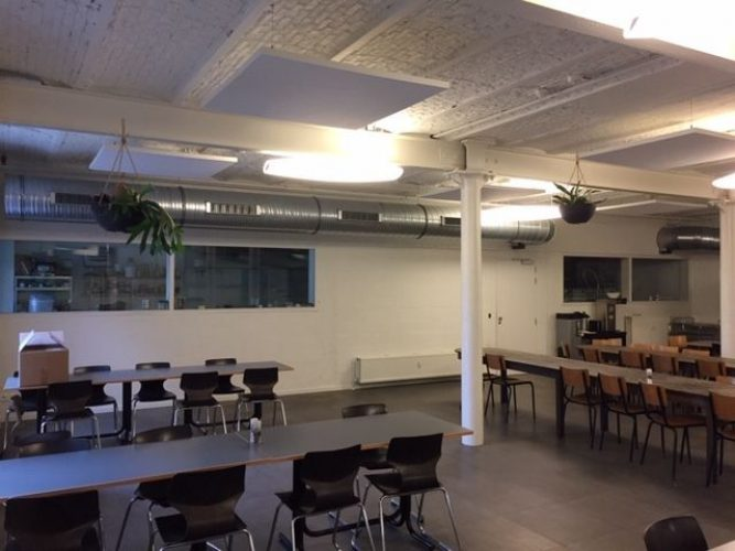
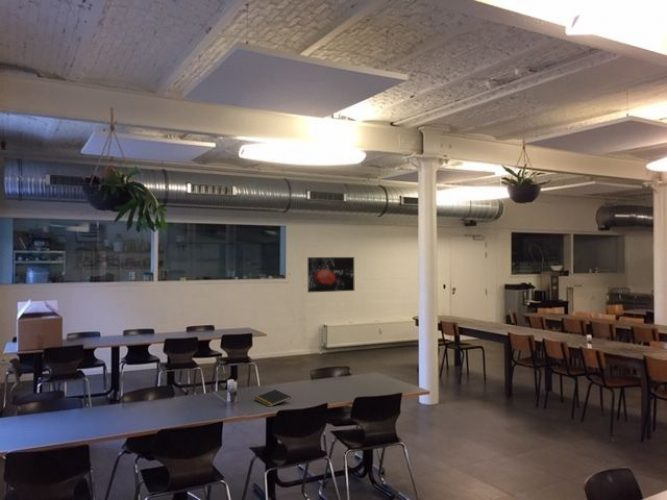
+ notepad [253,389,292,408]
+ wall art [307,256,356,294]
